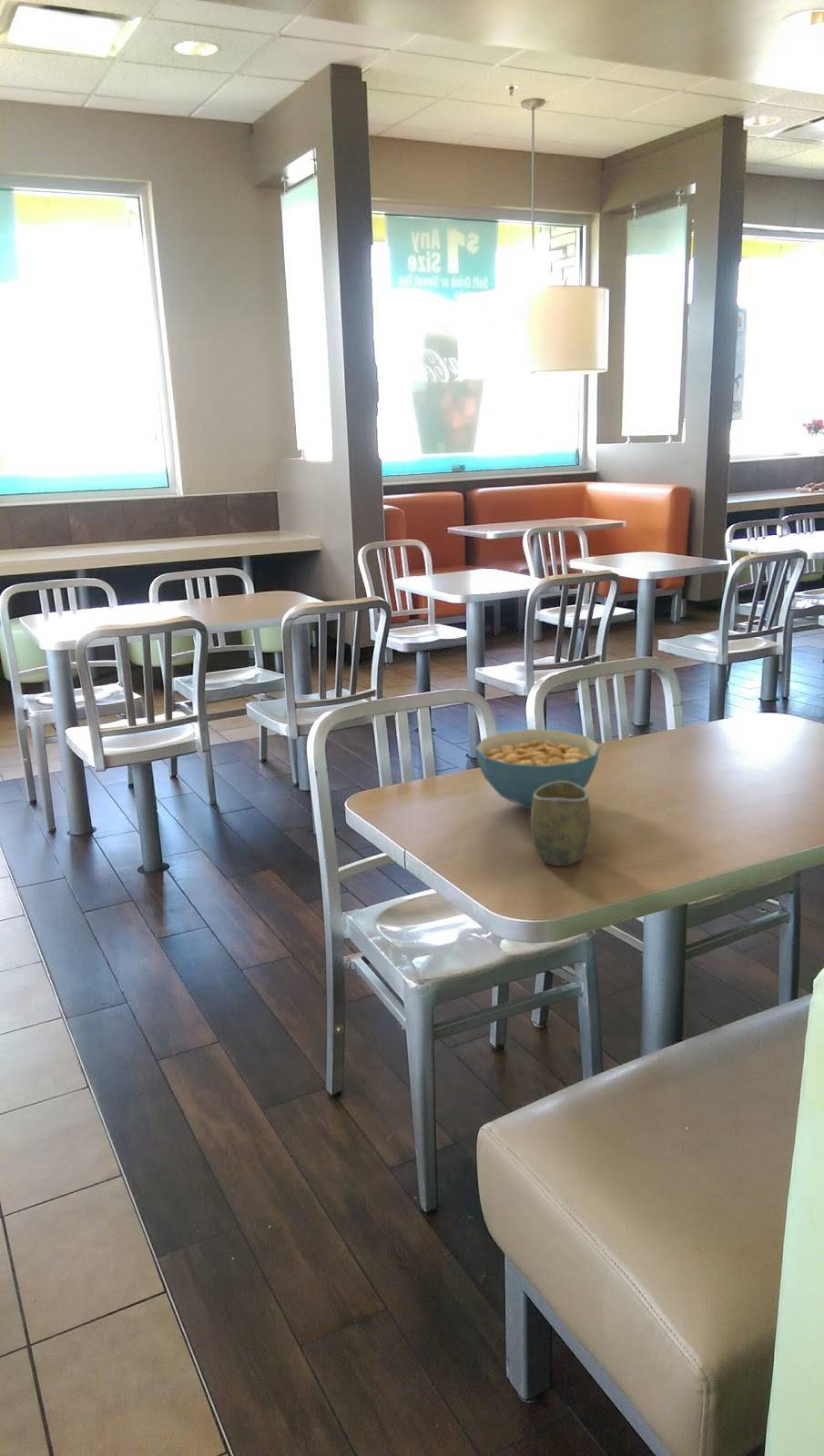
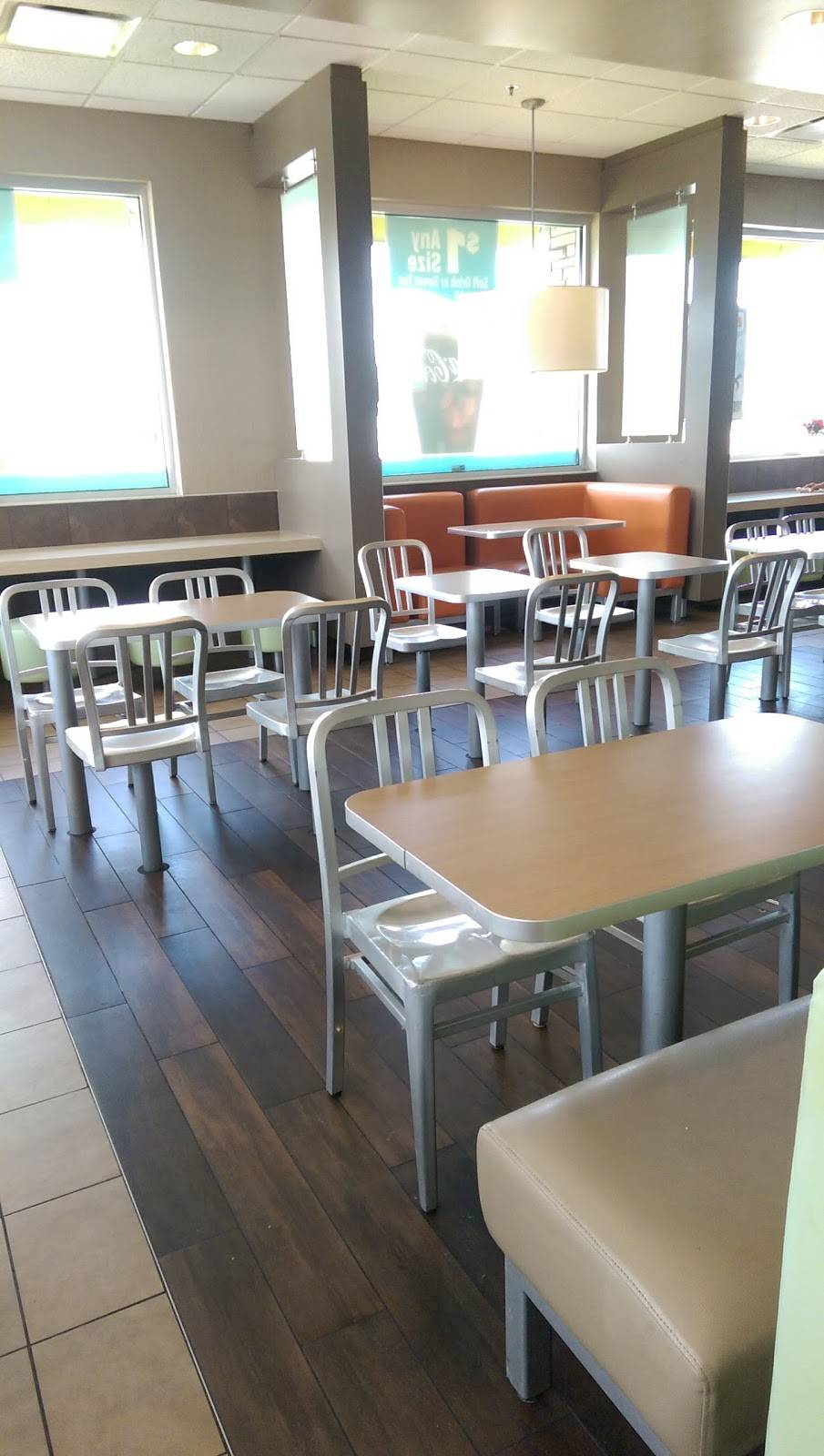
- cup [530,781,592,867]
- cereal bowl [474,728,601,810]
